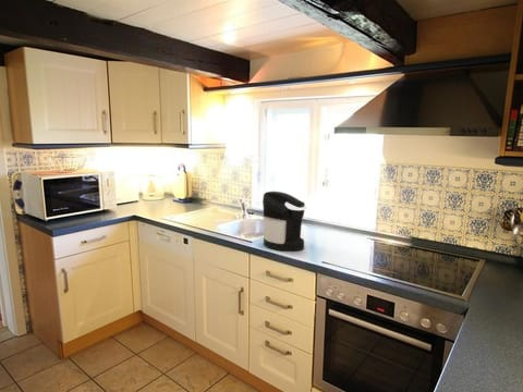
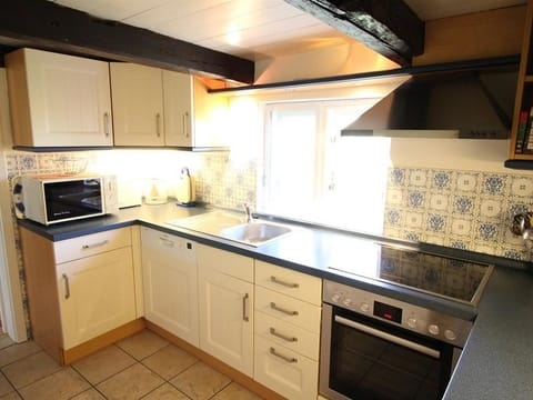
- coffee maker [262,191,308,252]
